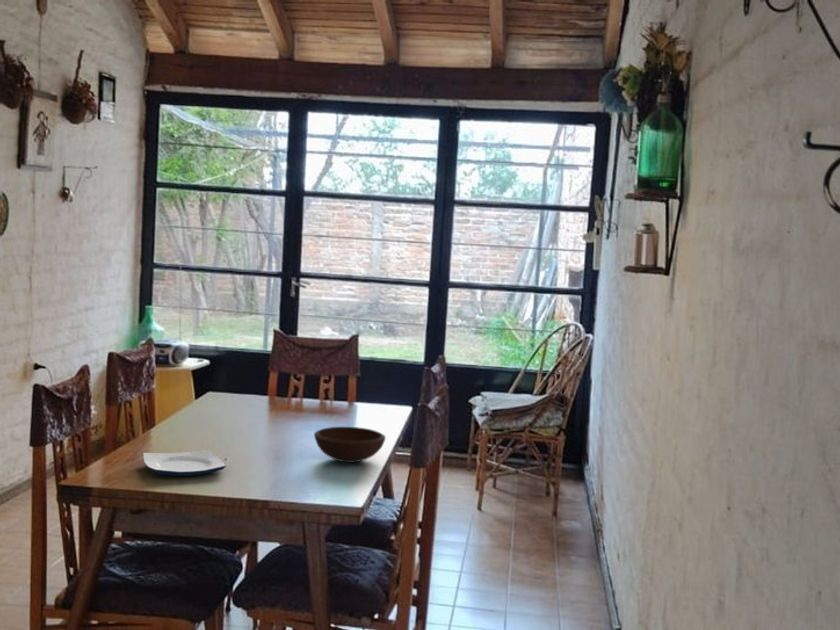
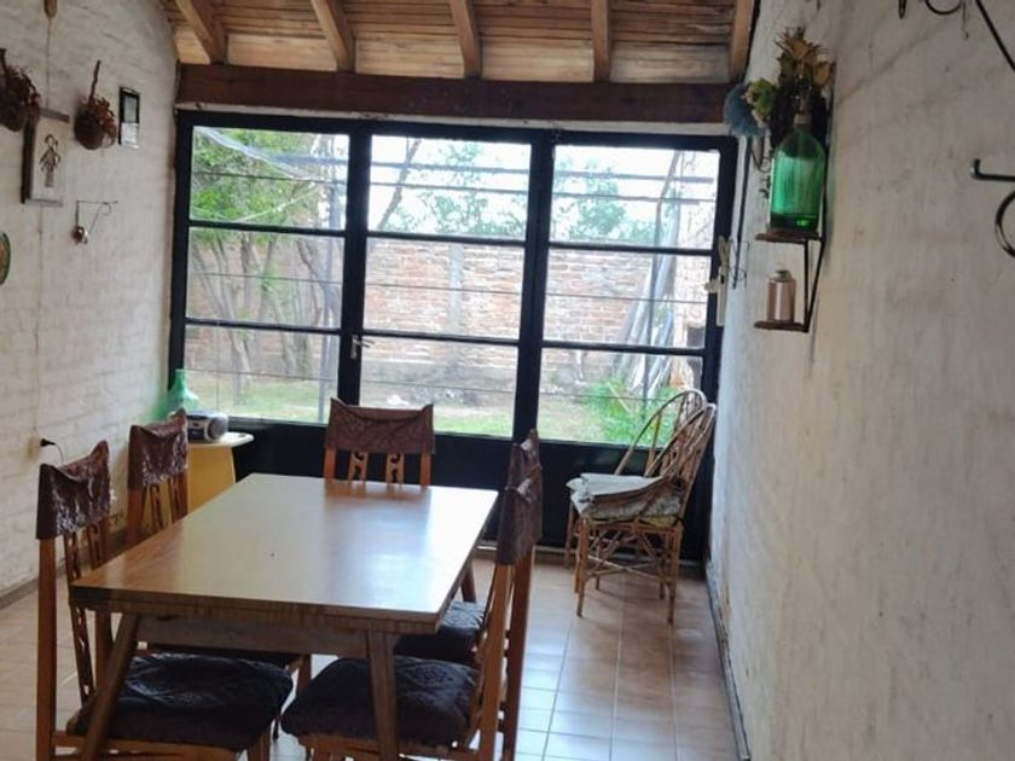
- bowl [313,426,387,464]
- plate [142,449,227,477]
